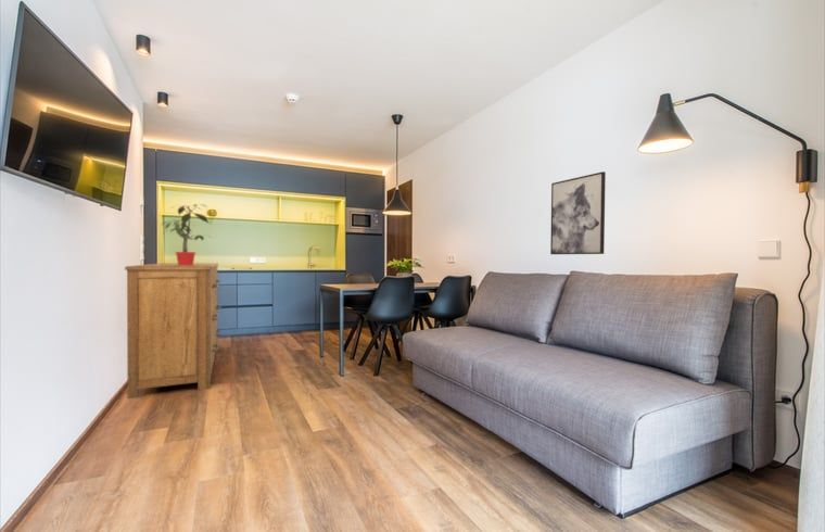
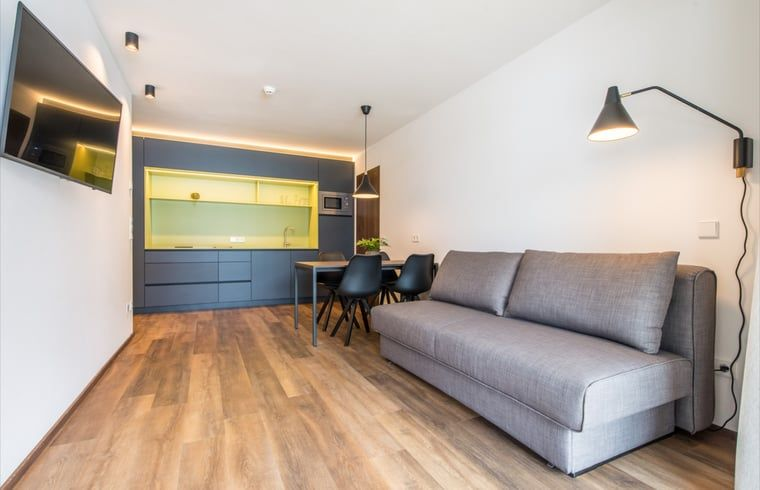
- potted plant [161,203,214,266]
- wall art [549,170,607,255]
- dresser [124,262,221,400]
